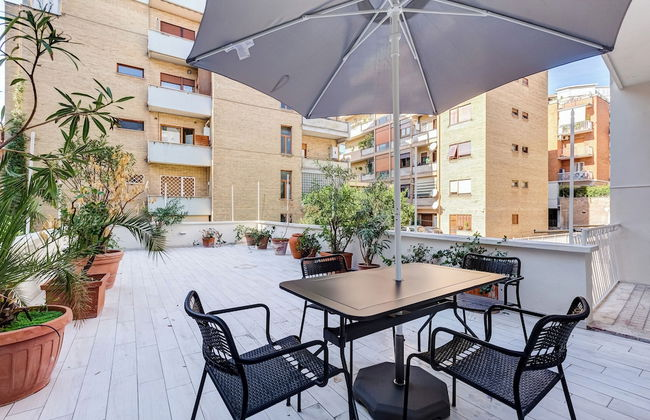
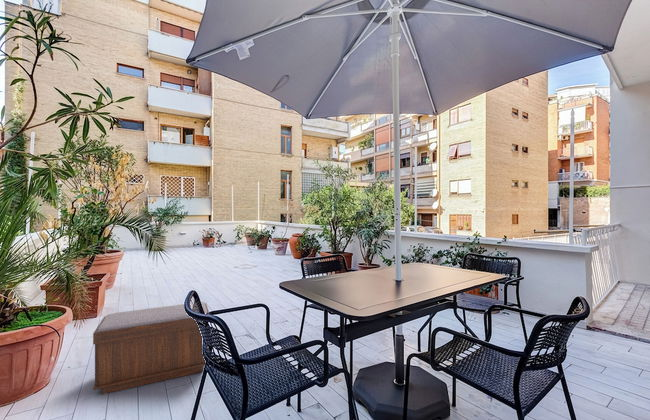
+ bench [92,301,210,395]
